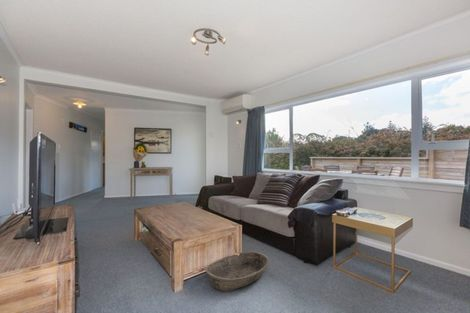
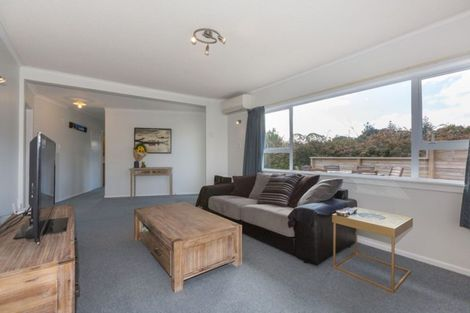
- basket [205,251,270,292]
